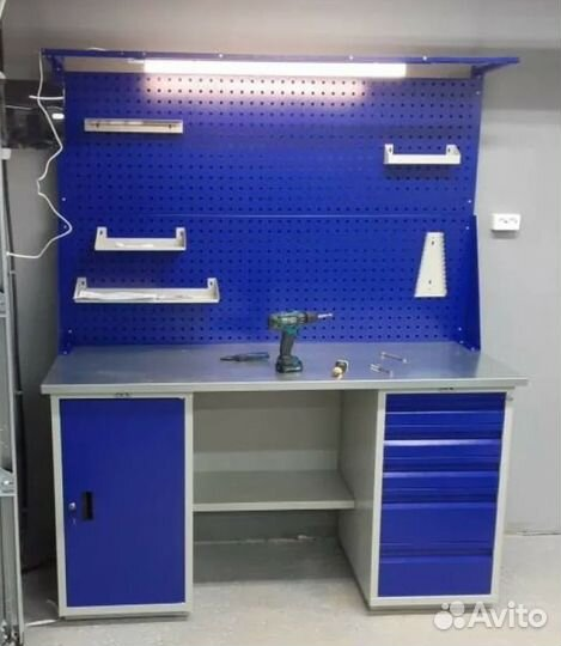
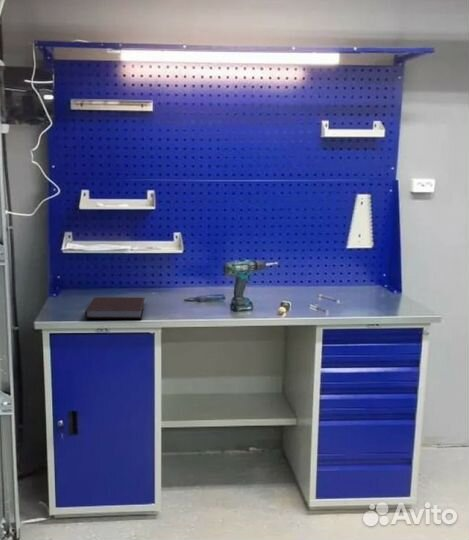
+ notebook [84,296,146,320]
